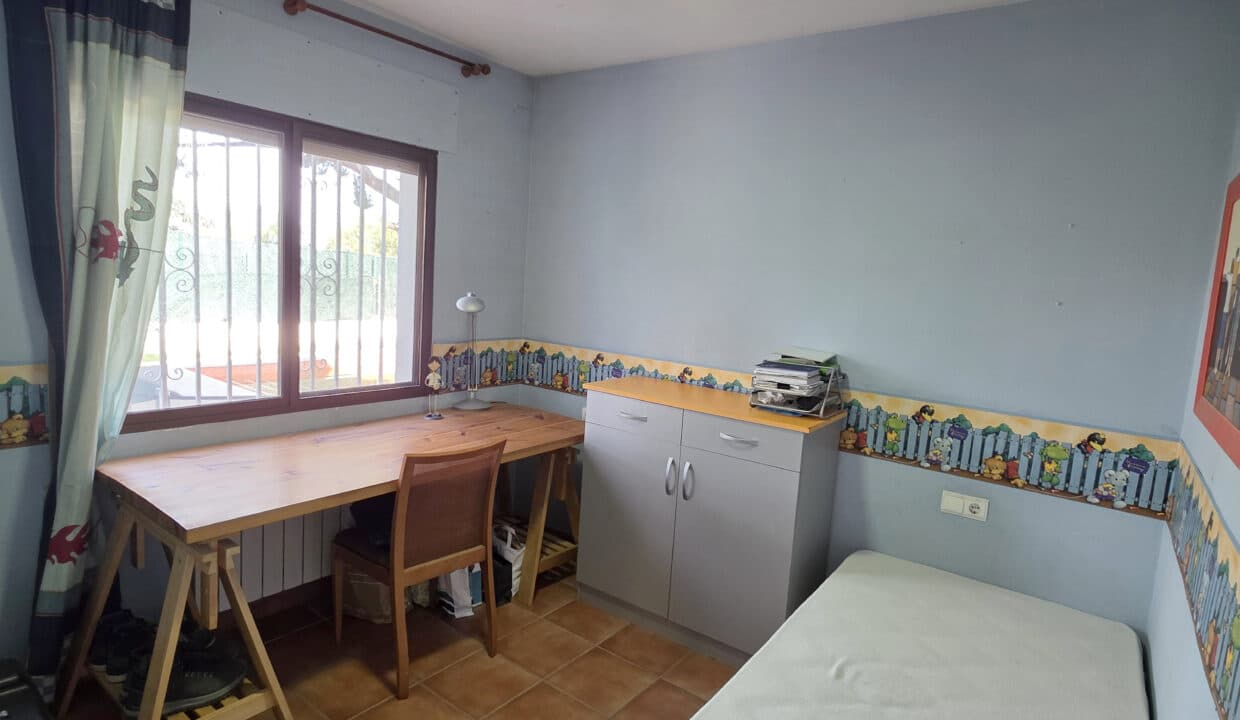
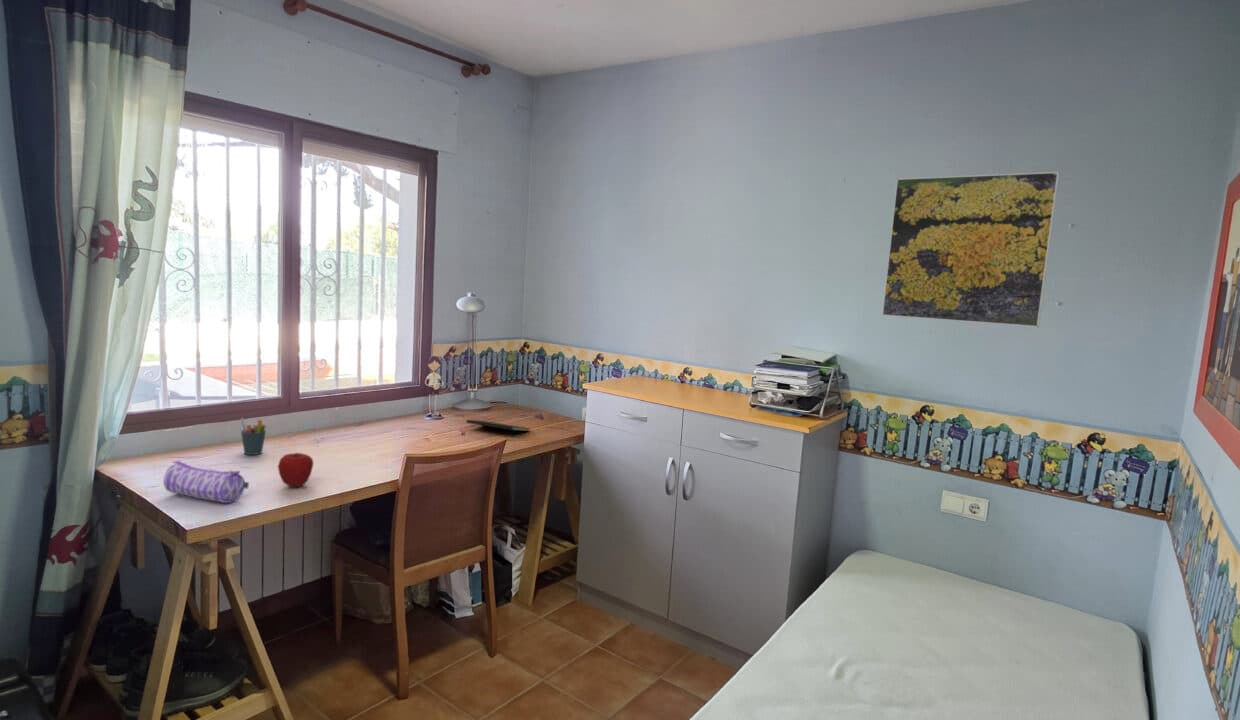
+ pen holder [240,417,267,456]
+ notepad [465,419,532,439]
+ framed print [881,171,1060,328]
+ apple [277,451,315,488]
+ pencil case [163,459,250,504]
